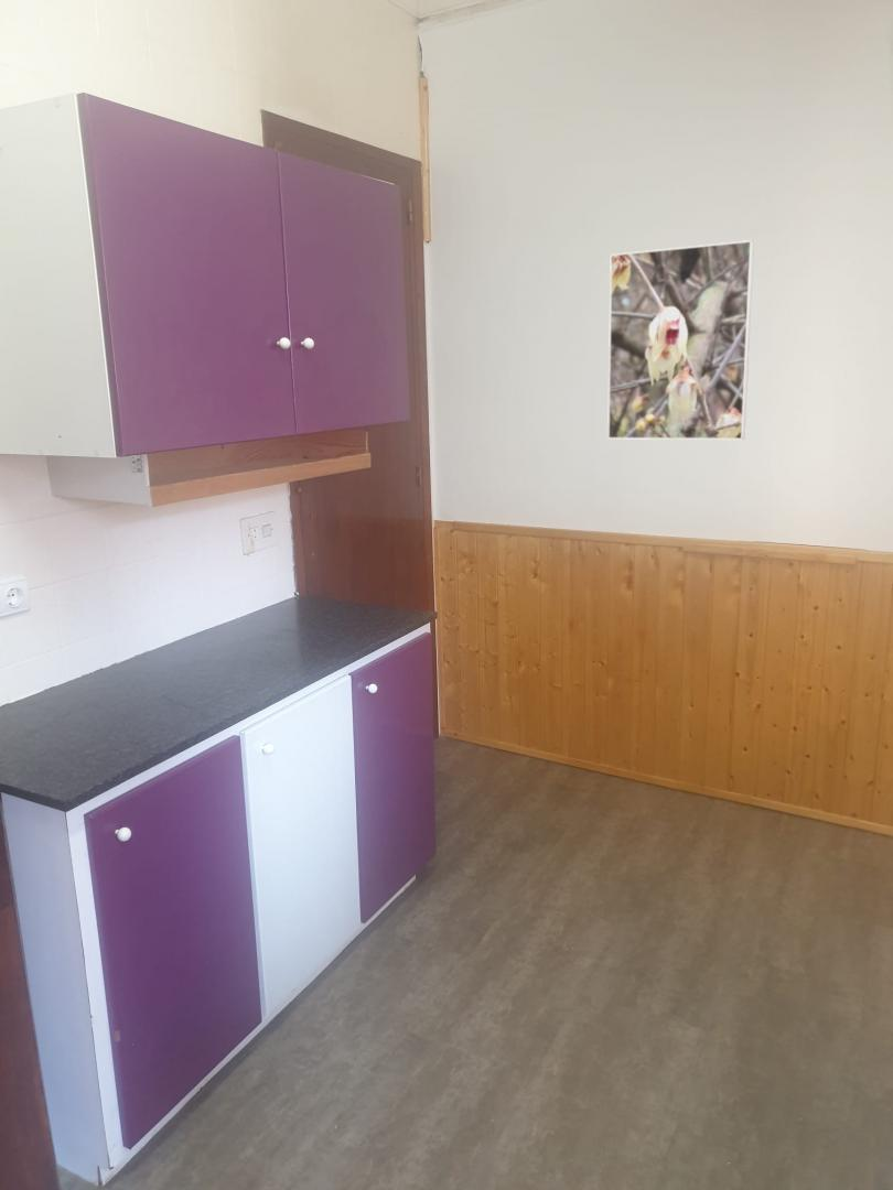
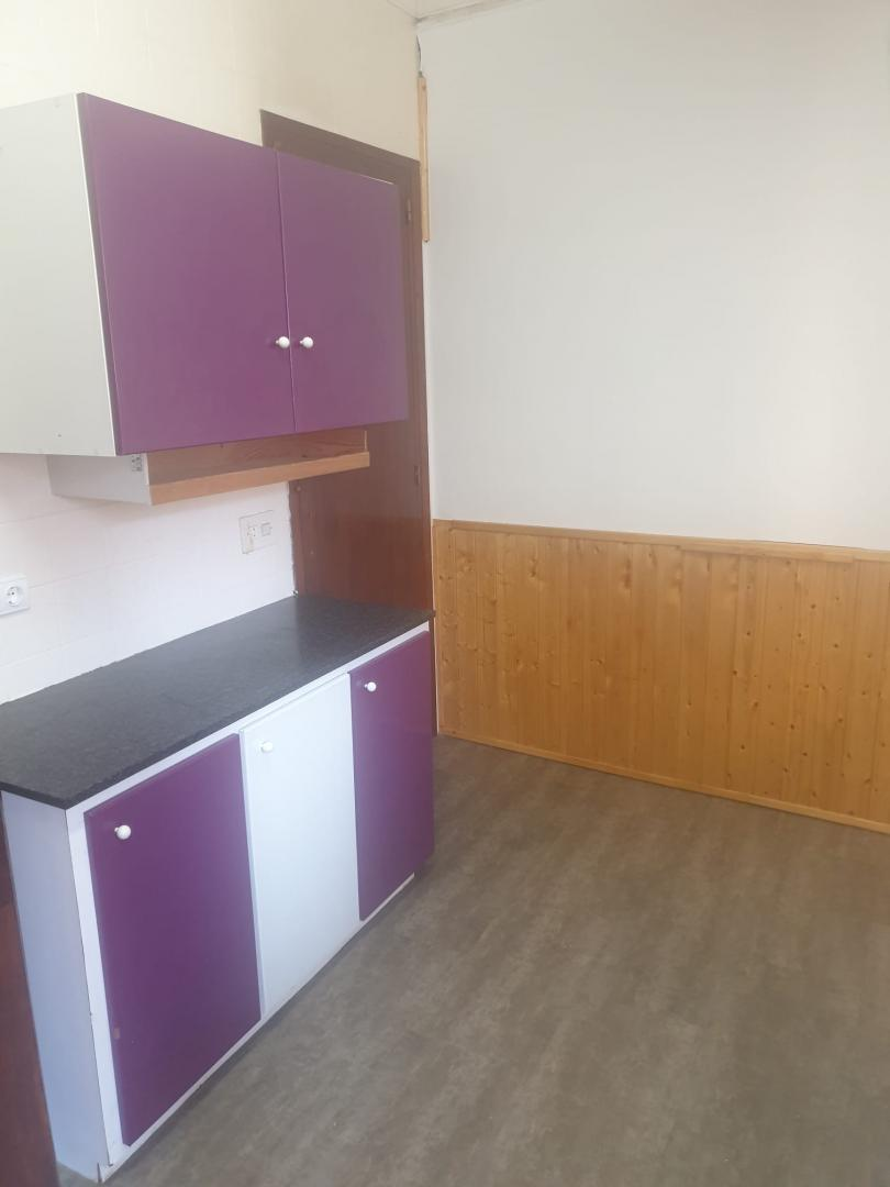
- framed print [606,239,755,441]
